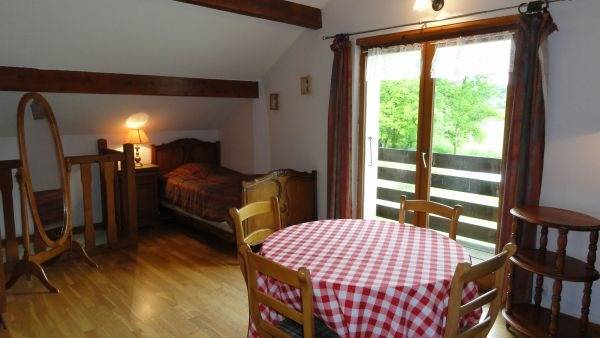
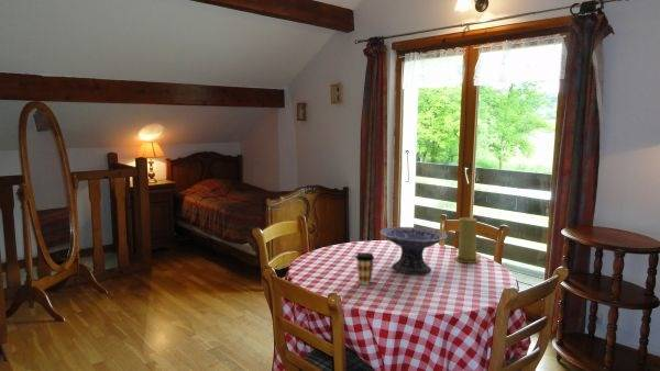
+ decorative bowl [378,226,449,276]
+ candle [453,216,481,263]
+ coffee cup [354,251,375,286]
